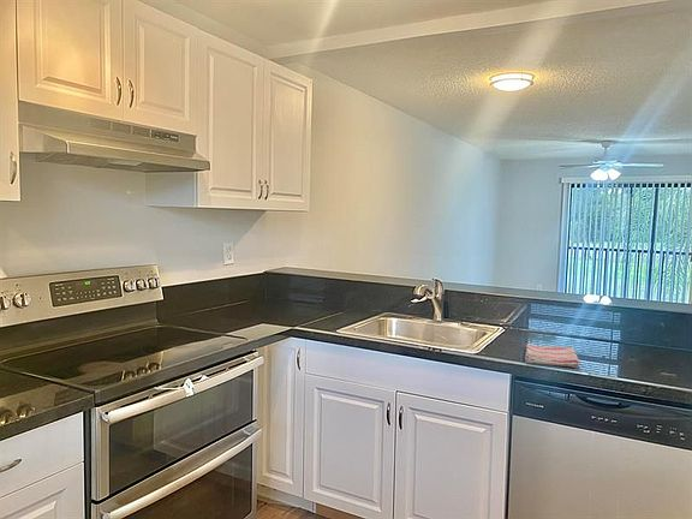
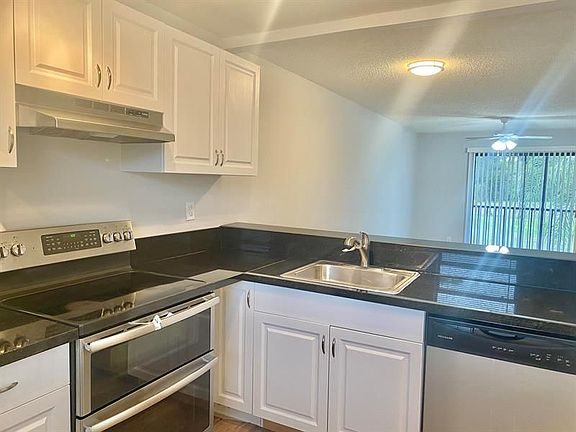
- dish towel [524,342,580,369]
